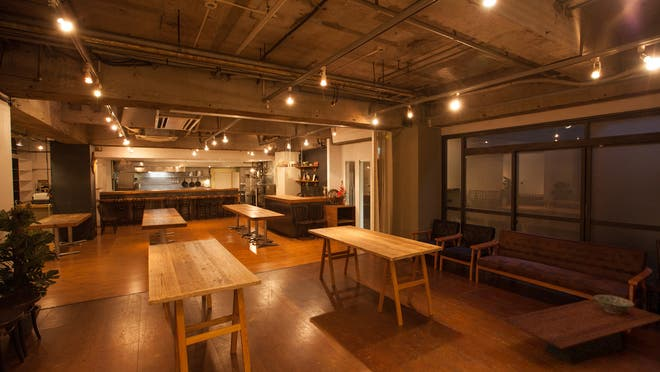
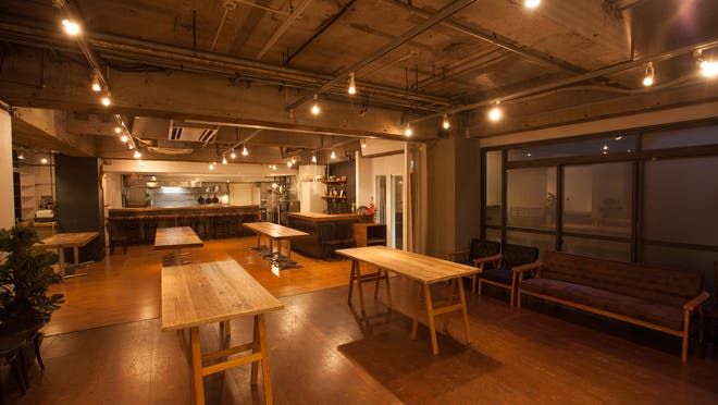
- decorative bowl [593,294,635,314]
- coffee table [502,298,660,366]
